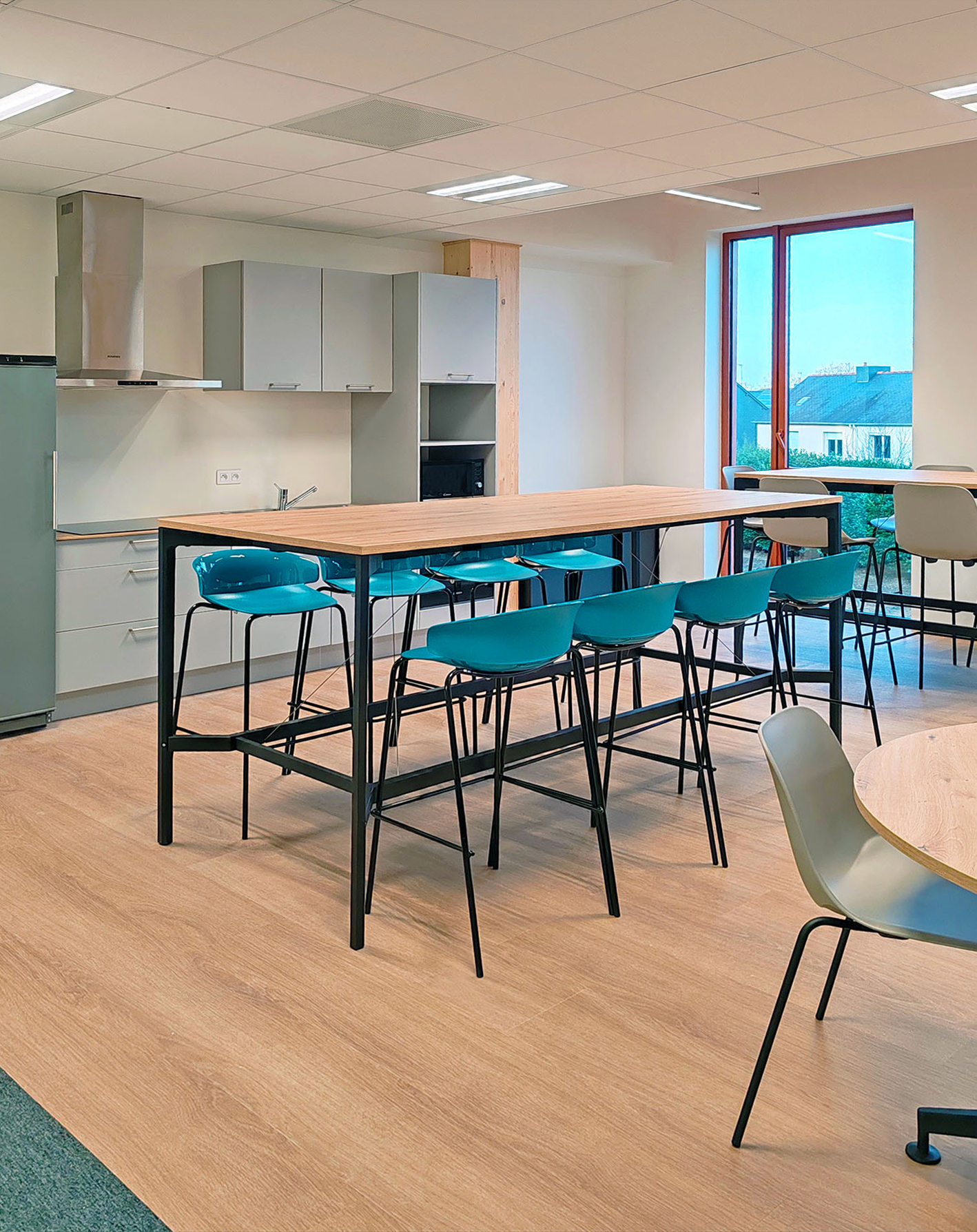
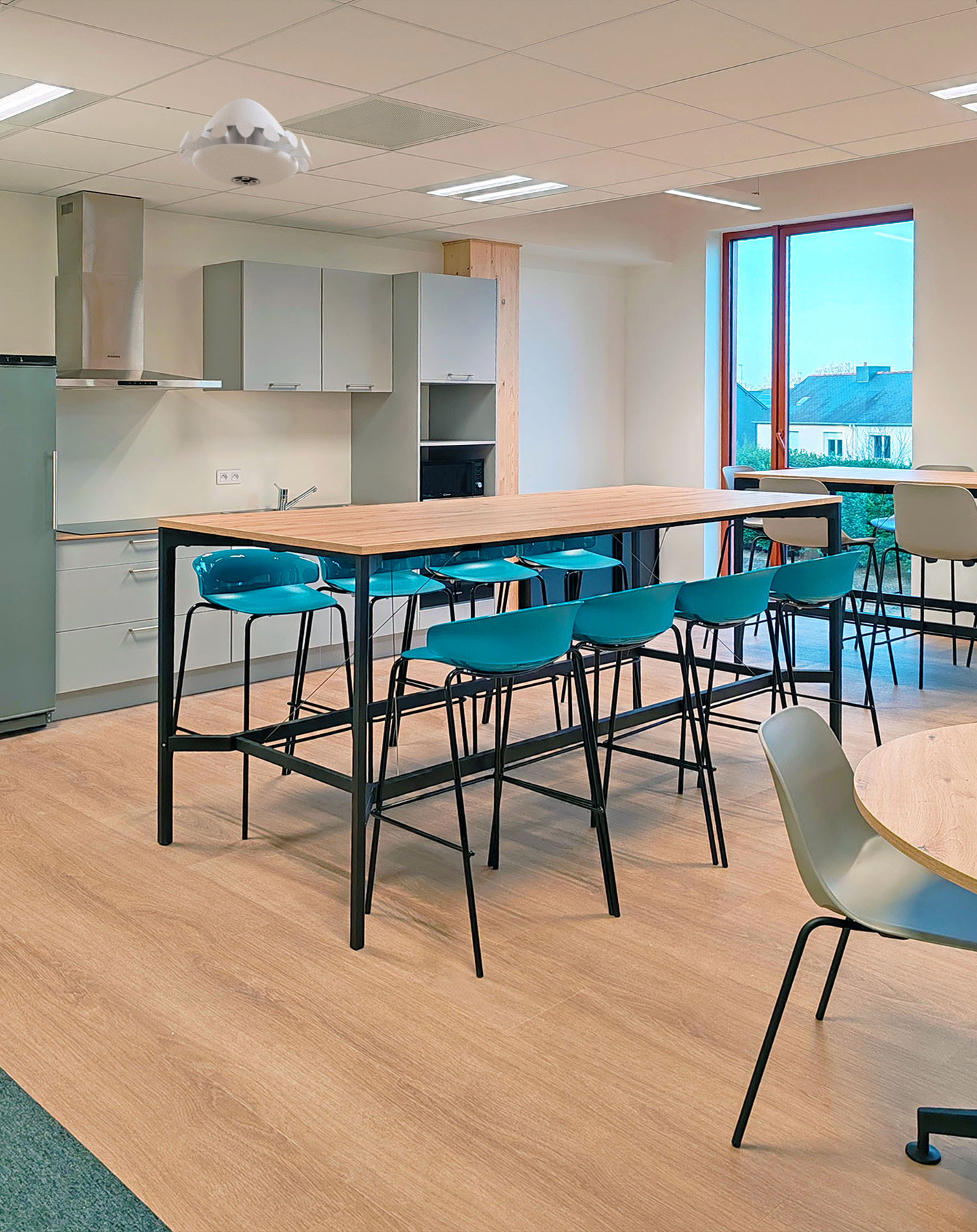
+ pendant lamp [176,97,313,187]
